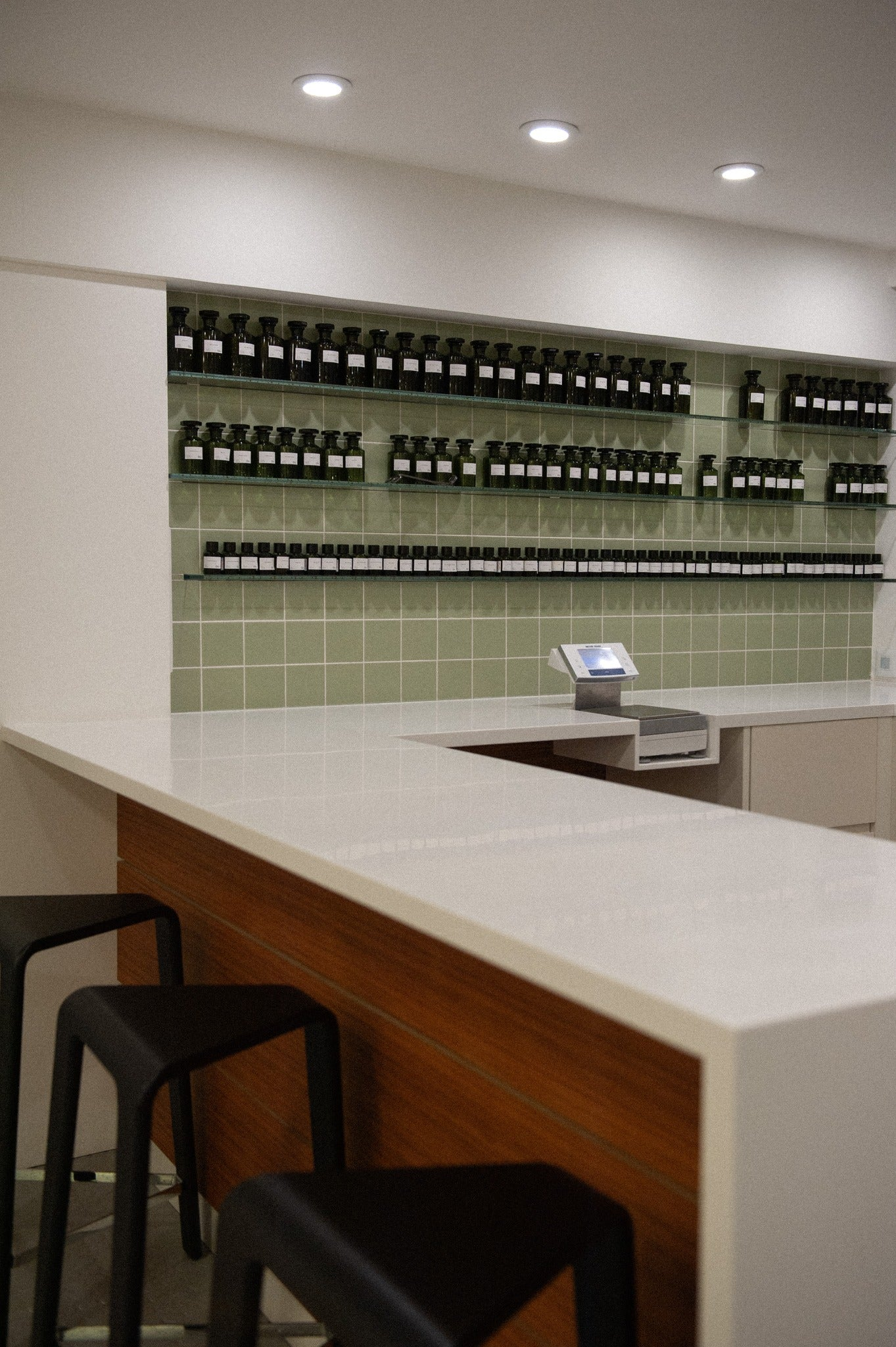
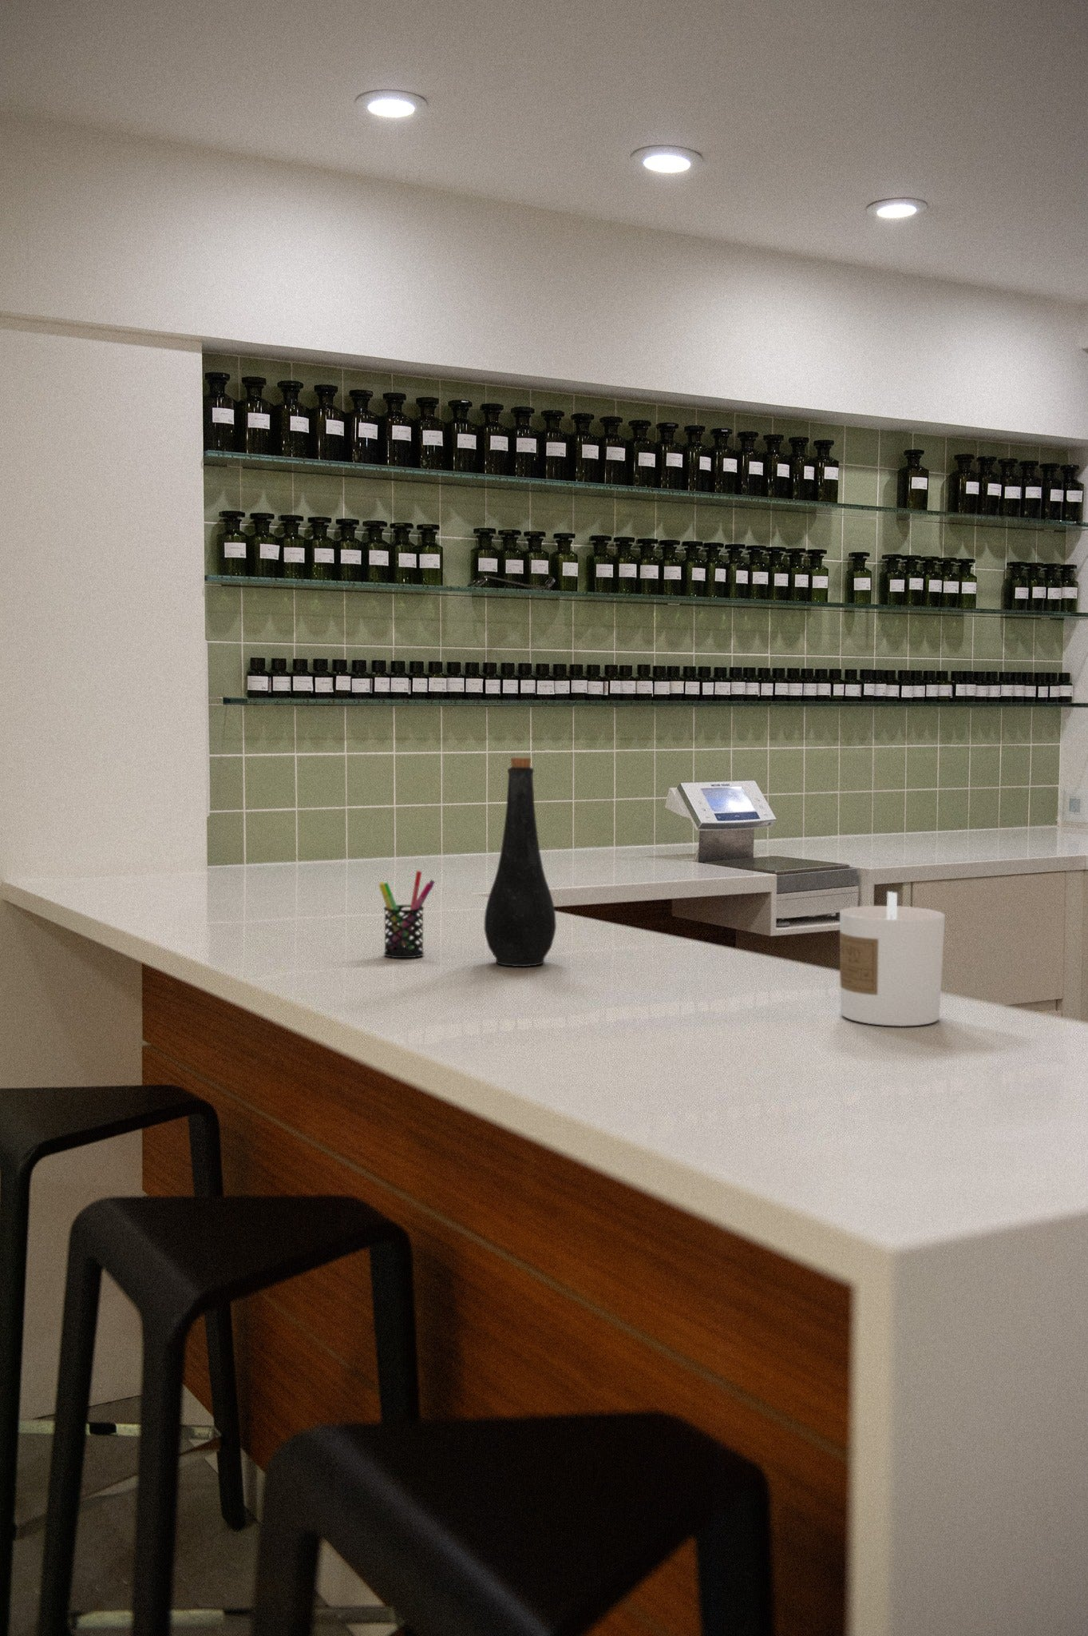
+ bottle [483,757,557,967]
+ pen holder [379,870,436,958]
+ candle [839,890,946,1028]
